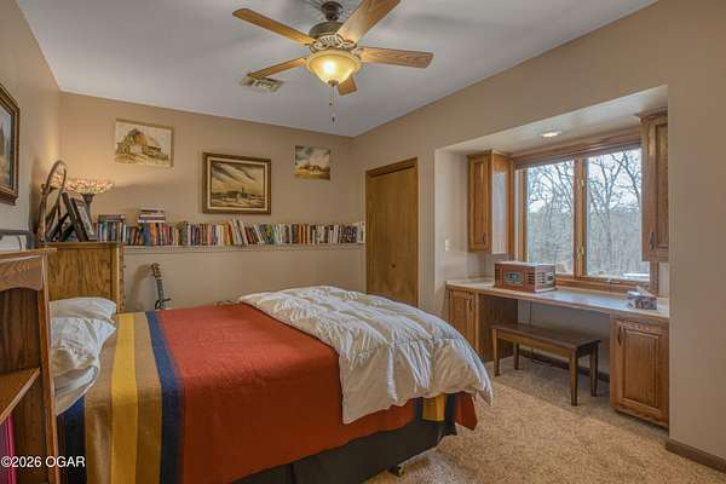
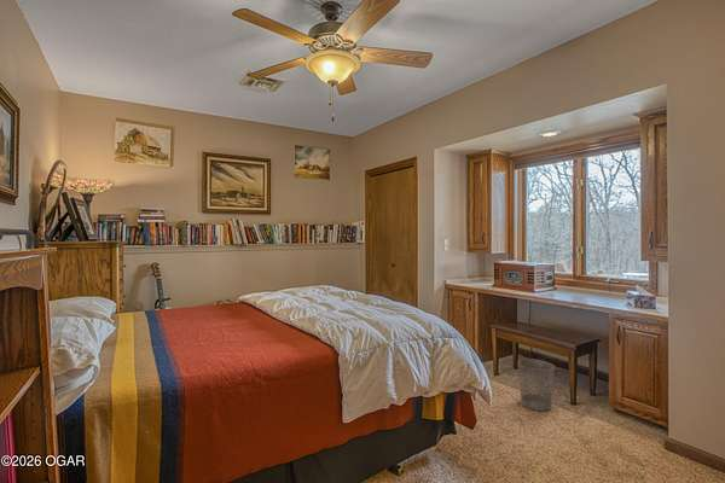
+ wastebasket [517,357,556,412]
